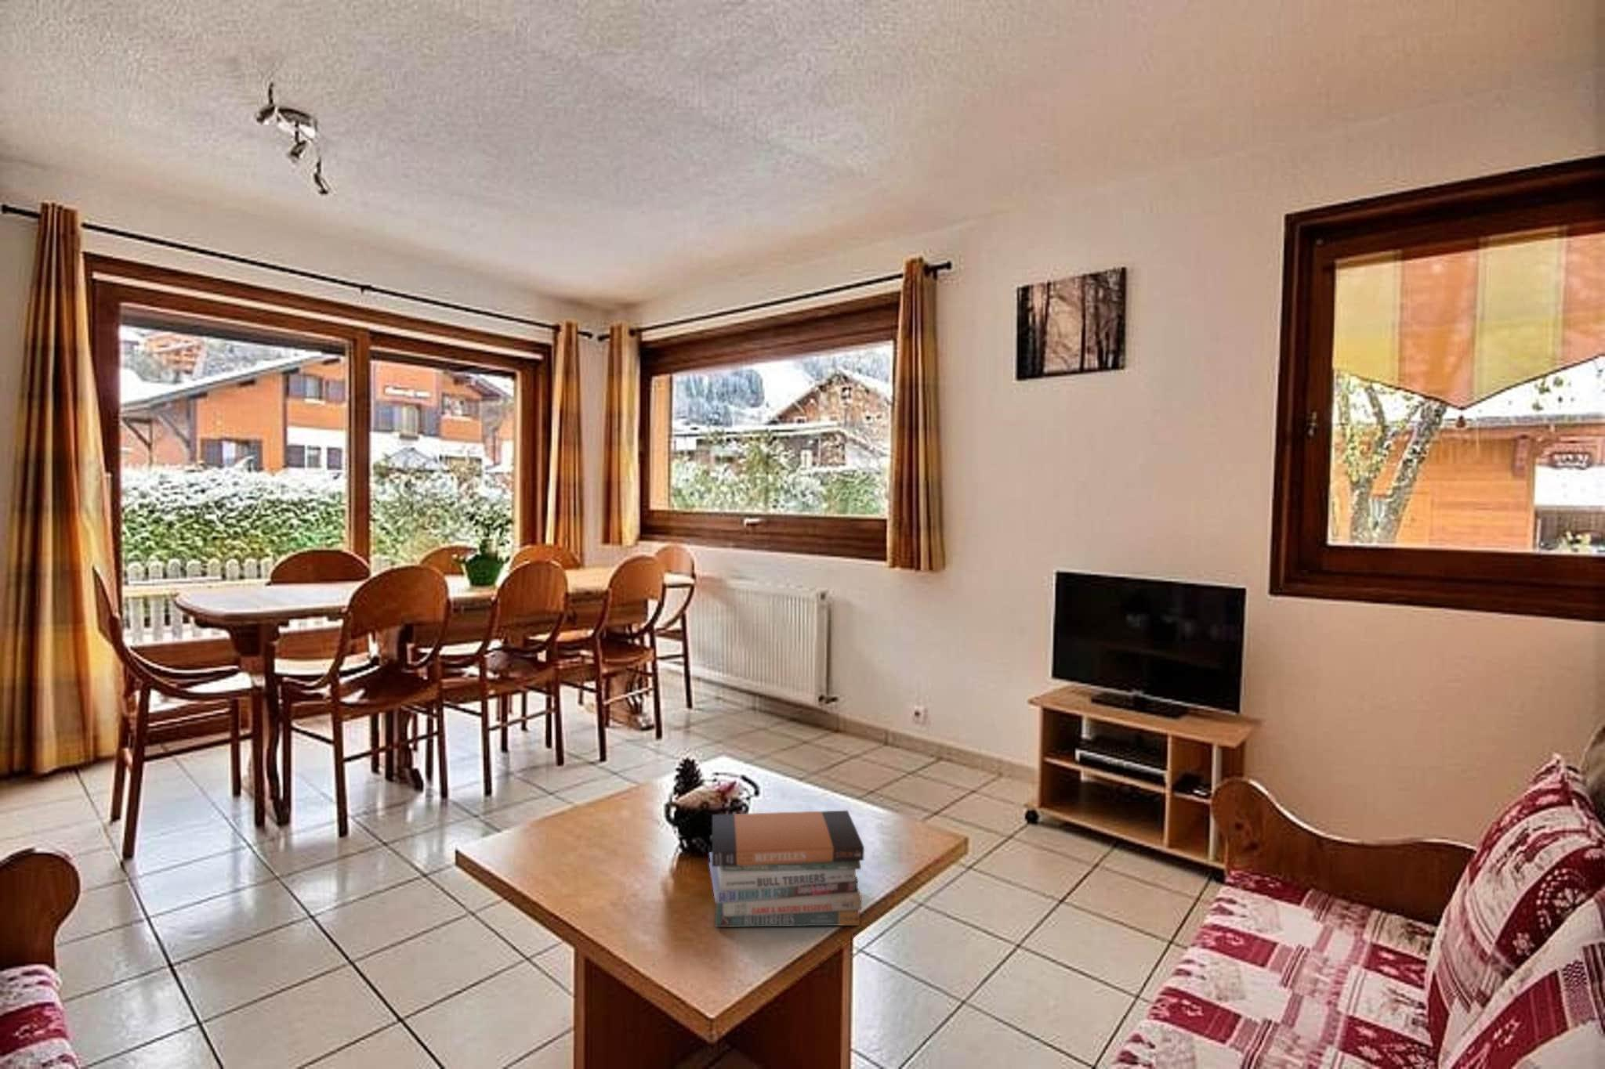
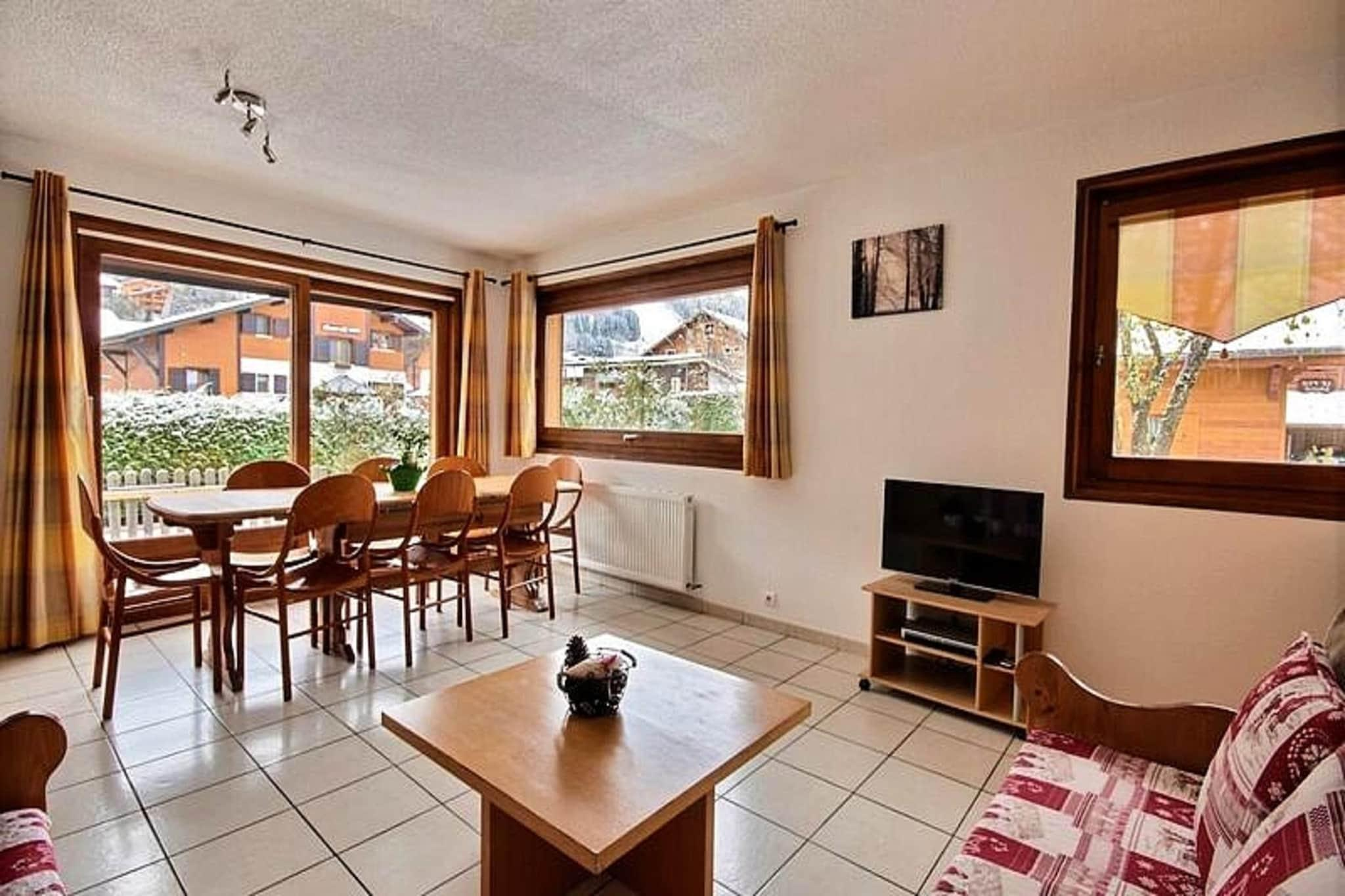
- book stack [709,810,865,928]
